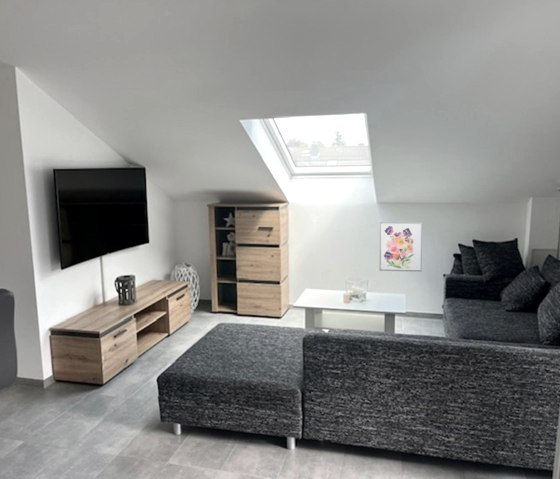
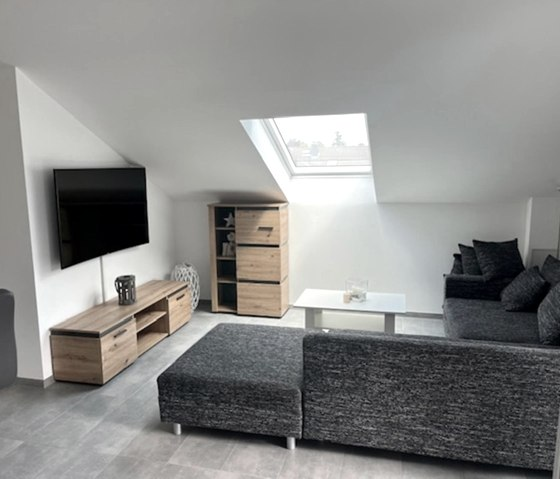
- wall art [378,221,423,273]
